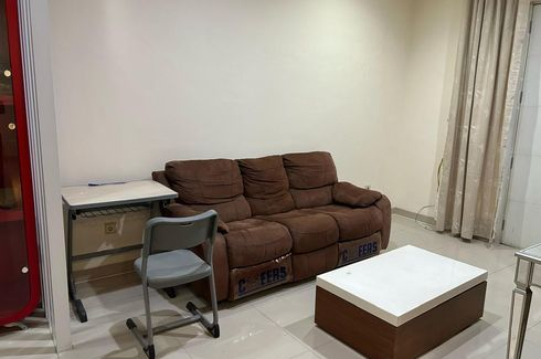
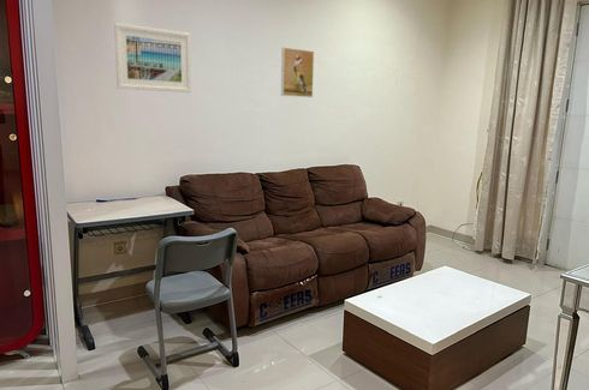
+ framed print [113,22,192,94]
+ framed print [280,47,315,98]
